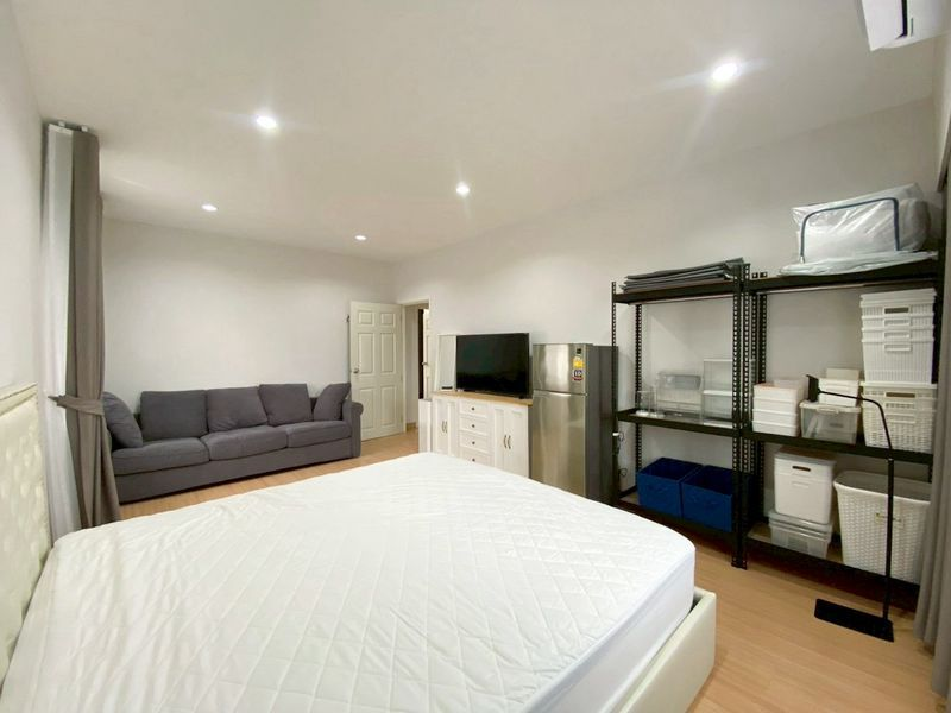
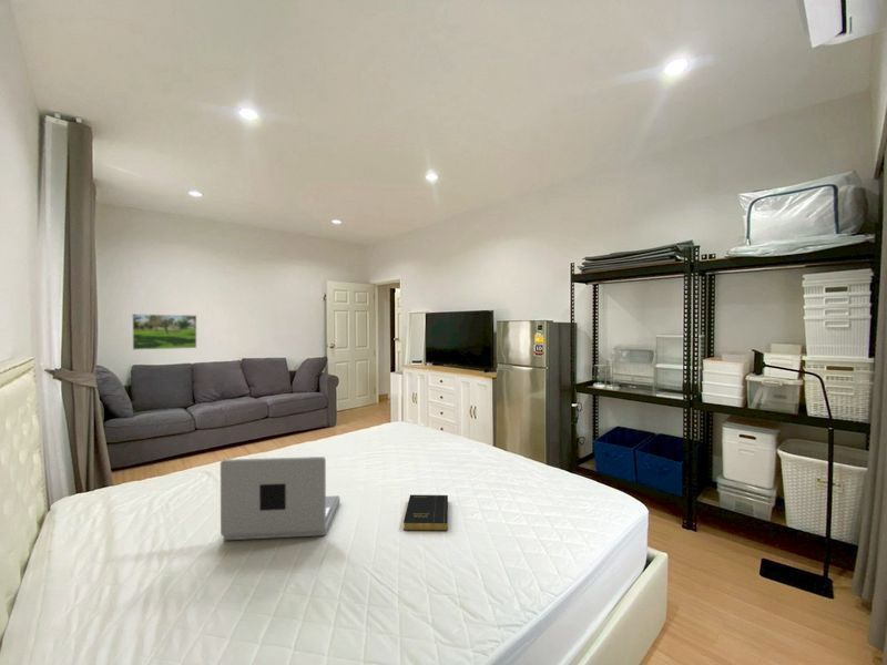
+ laptop [220,456,340,541]
+ book [402,494,449,532]
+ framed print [131,313,197,351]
